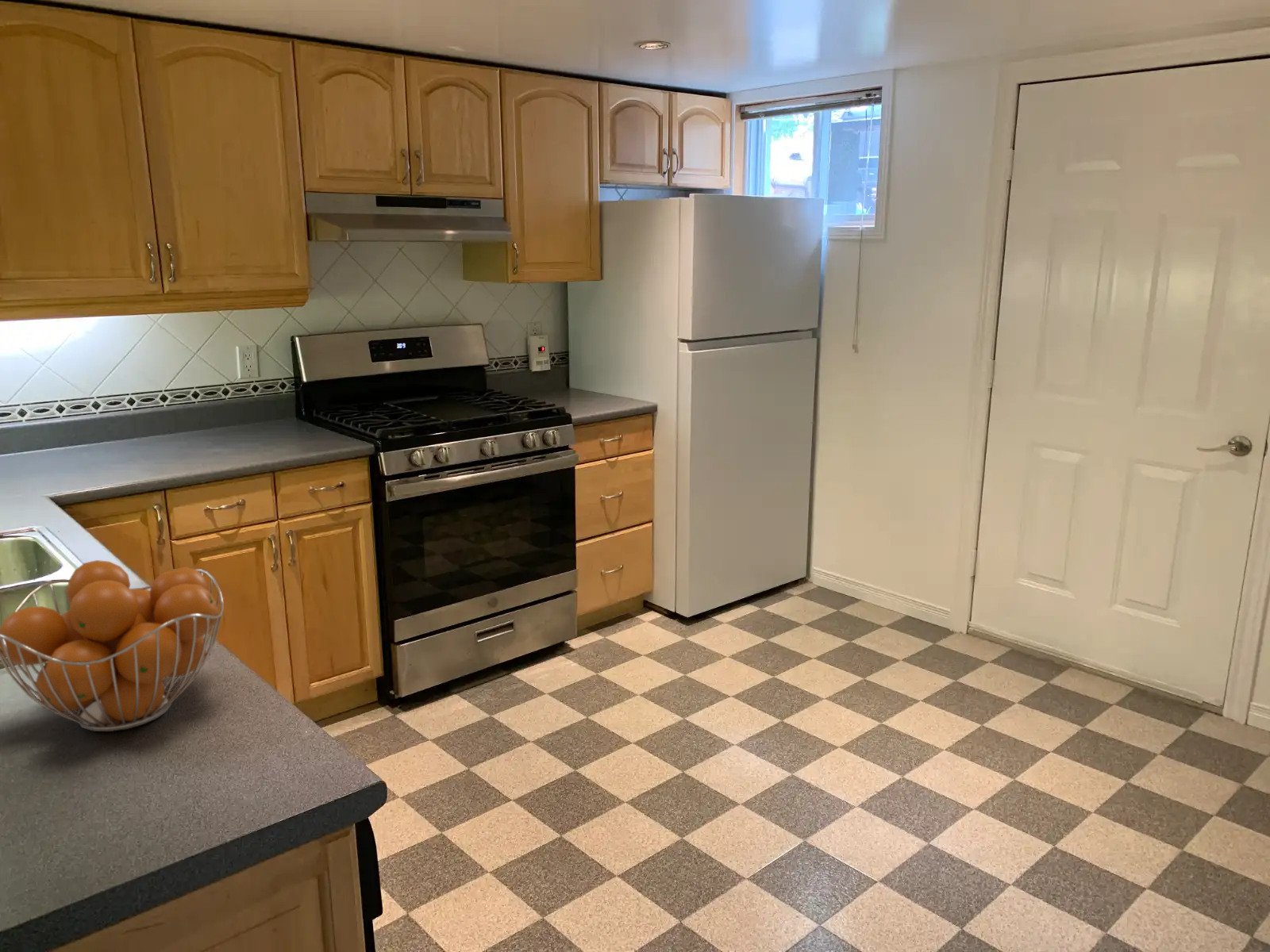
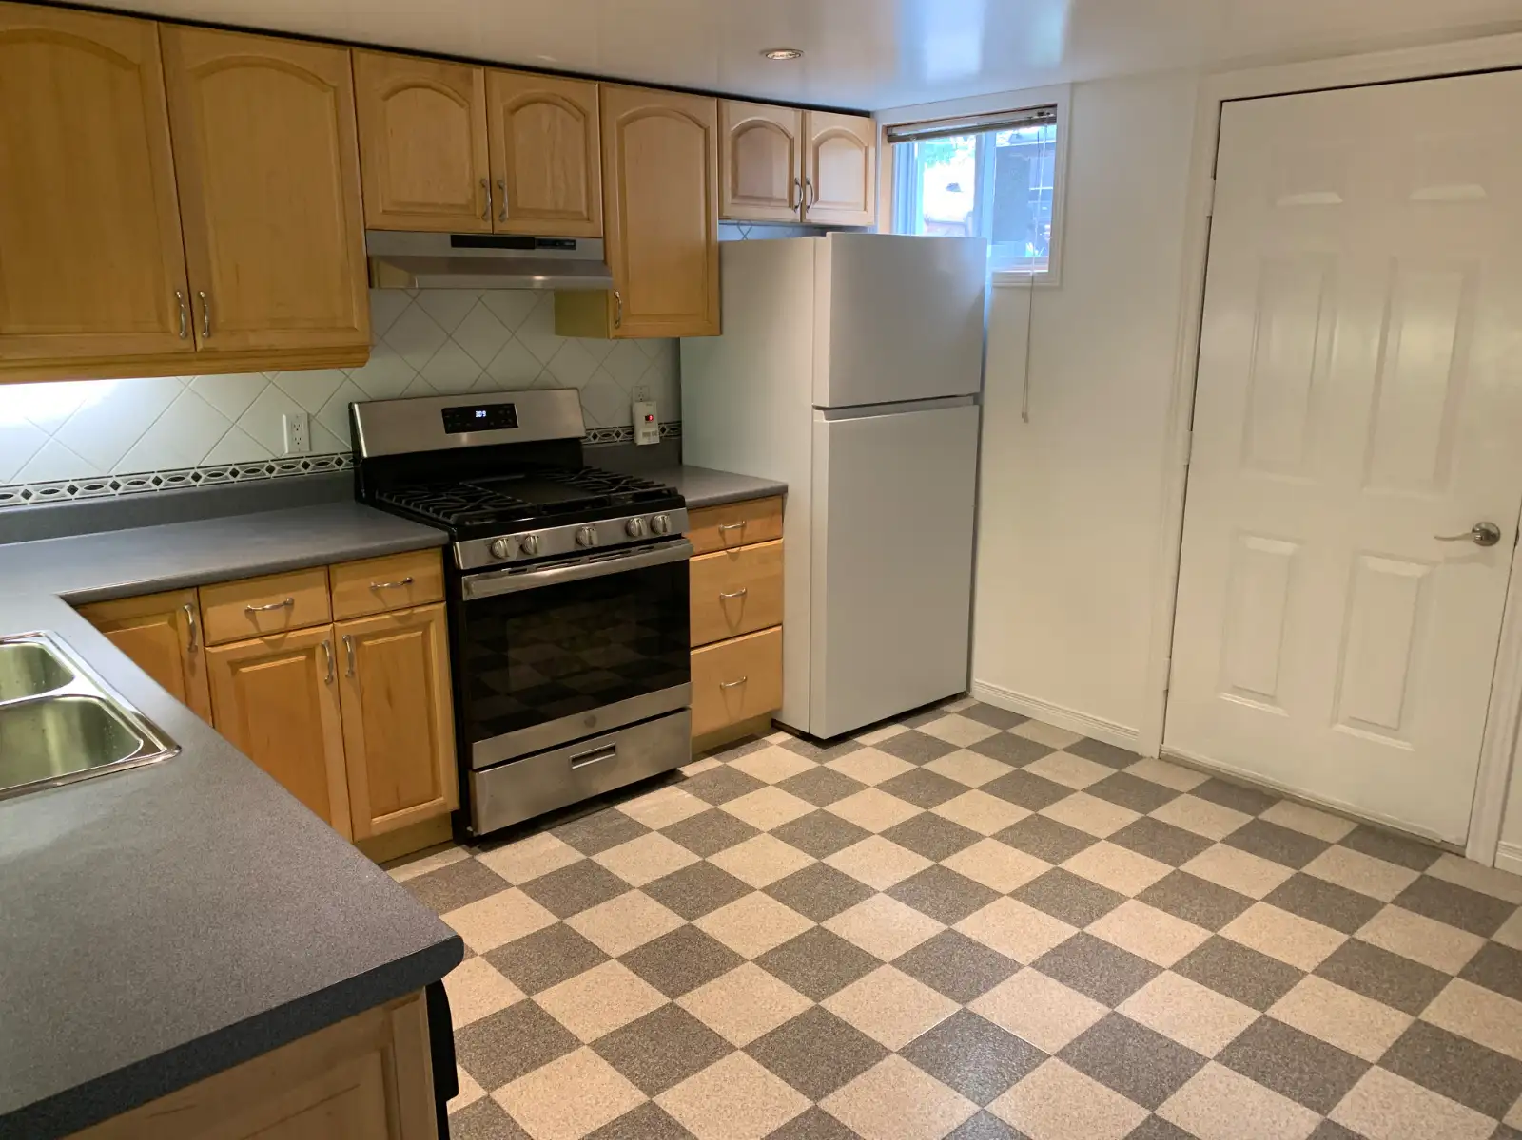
- fruit basket [0,559,225,732]
